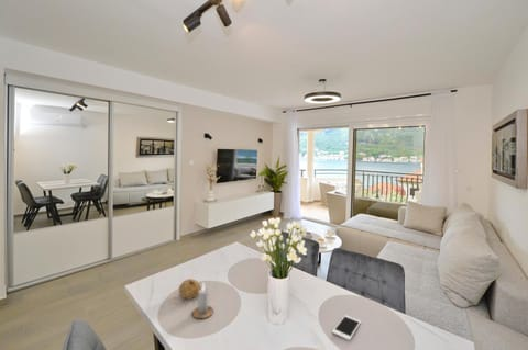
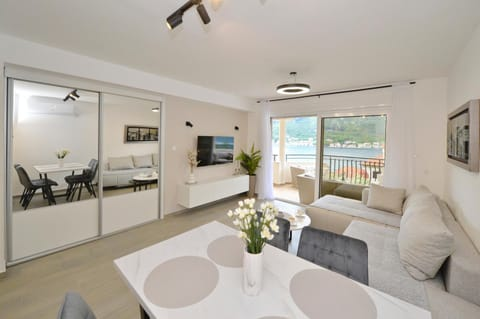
- candle [191,282,215,319]
- fruit [178,278,202,300]
- cell phone [331,314,362,341]
